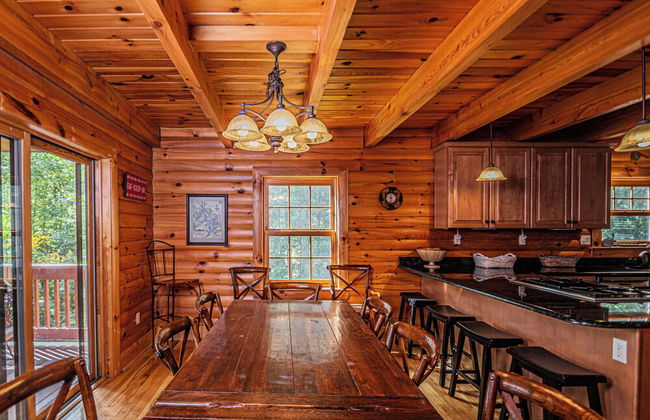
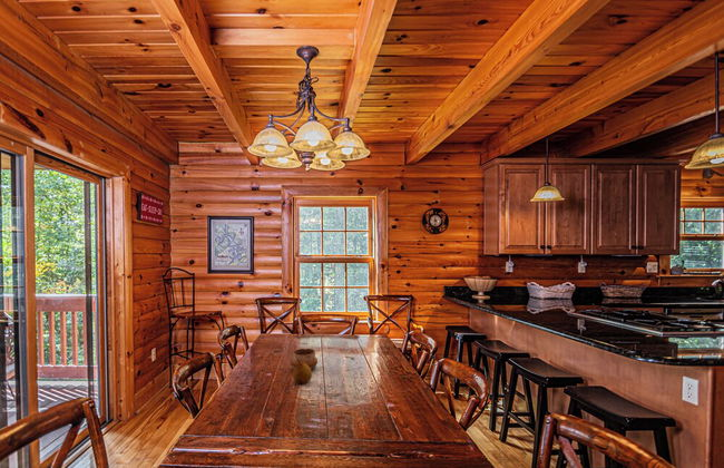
+ decorative bowl [291,348,319,371]
+ fruit [292,358,313,386]
